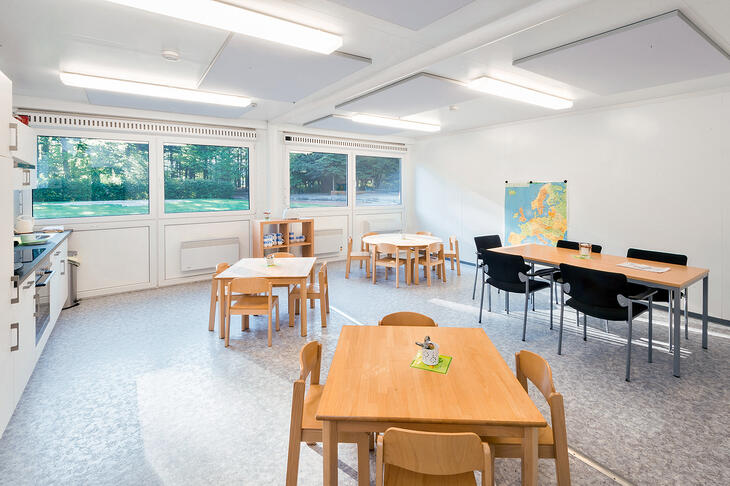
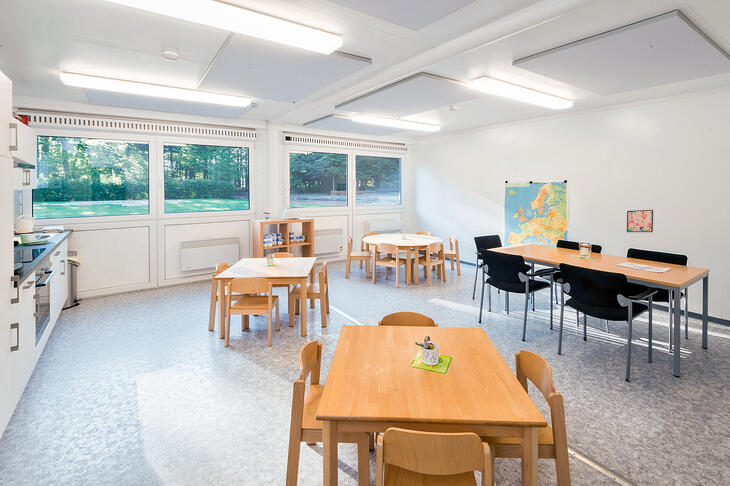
+ wall art [626,209,654,233]
